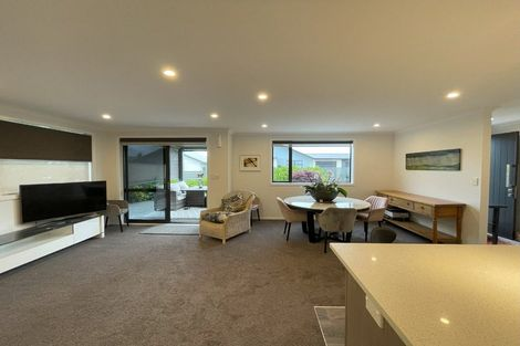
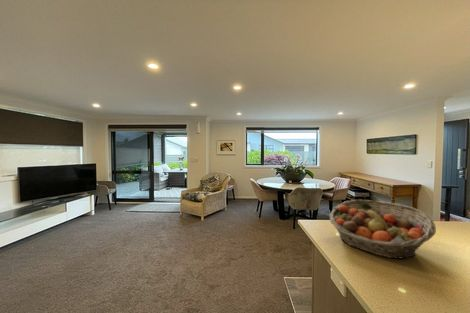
+ fruit basket [328,199,437,260]
